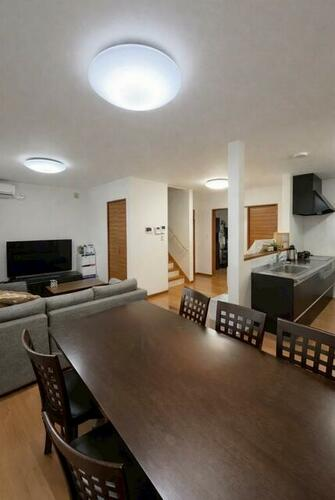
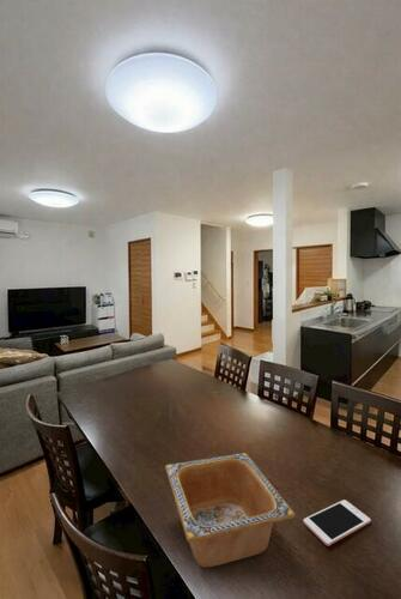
+ serving bowl [164,452,296,568]
+ cell phone [302,498,372,547]
